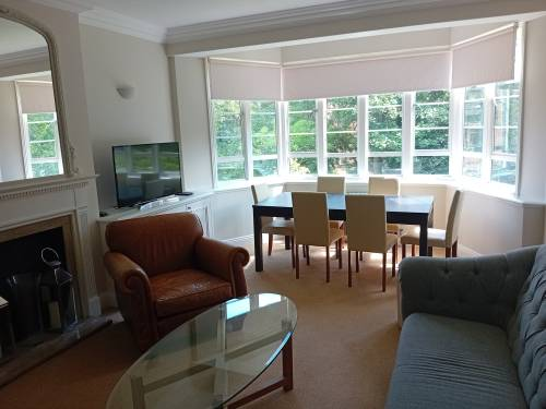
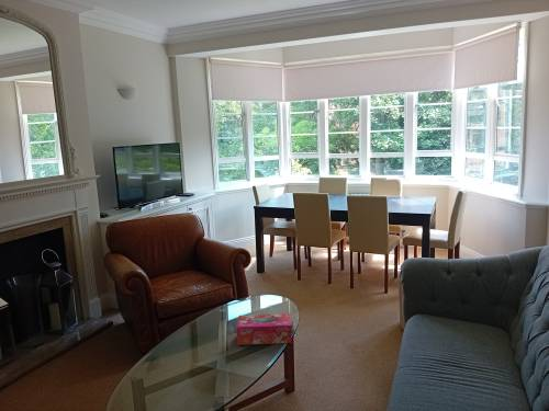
+ tissue box [235,312,293,346]
